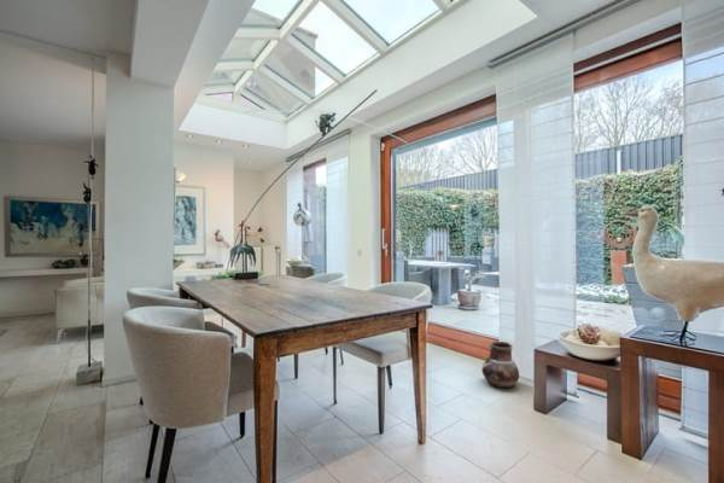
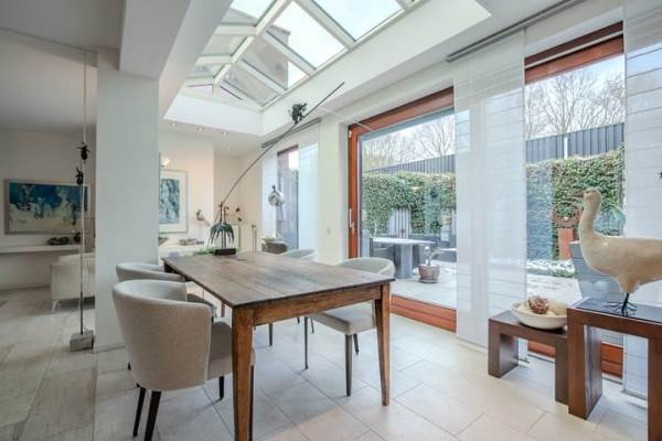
- ceramic pot [481,341,520,389]
